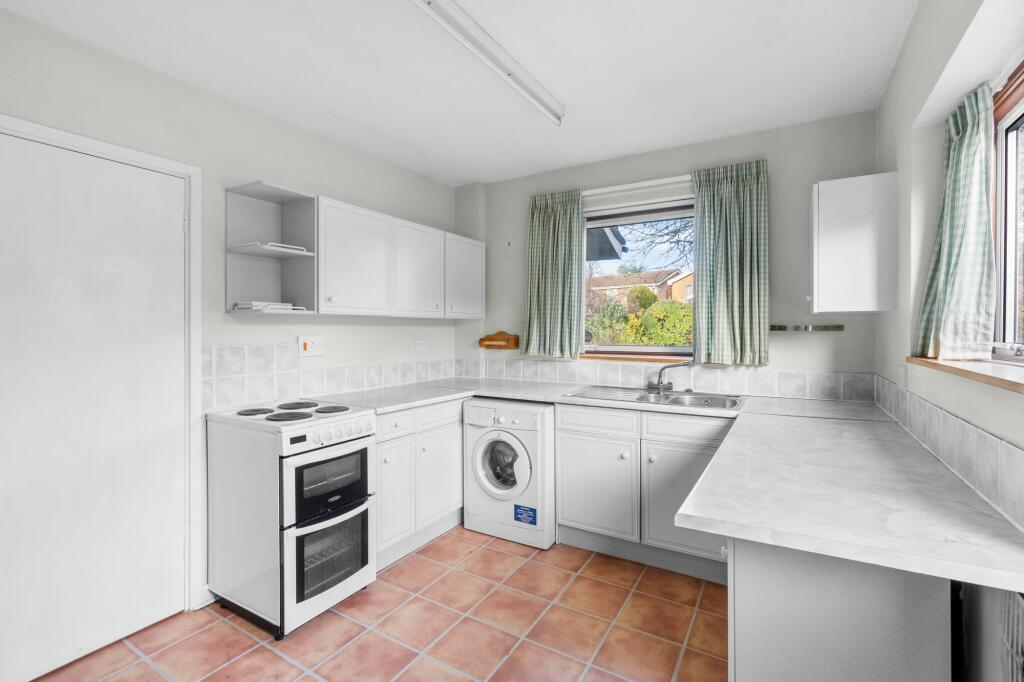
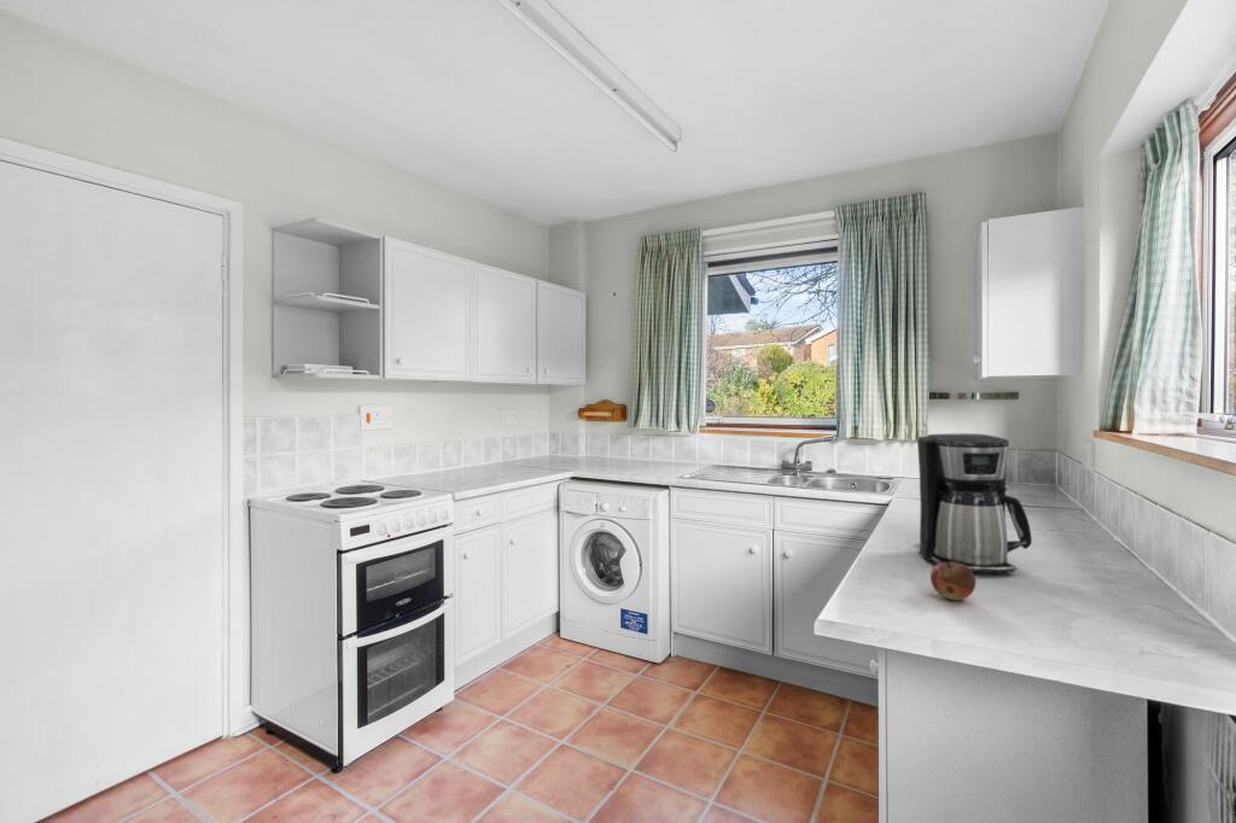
+ fruit [929,561,978,601]
+ coffee maker [916,432,1033,573]
